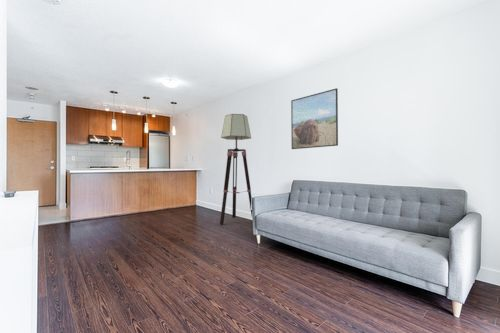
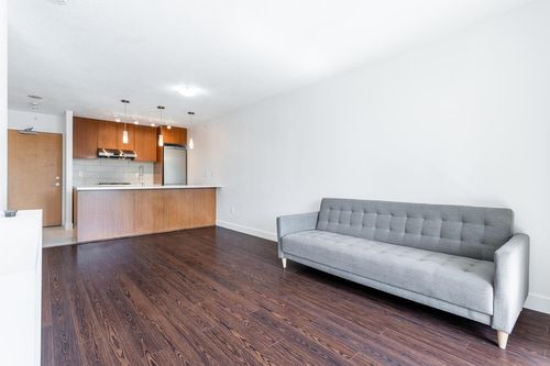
- floor lamp [219,113,253,225]
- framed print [290,87,339,150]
